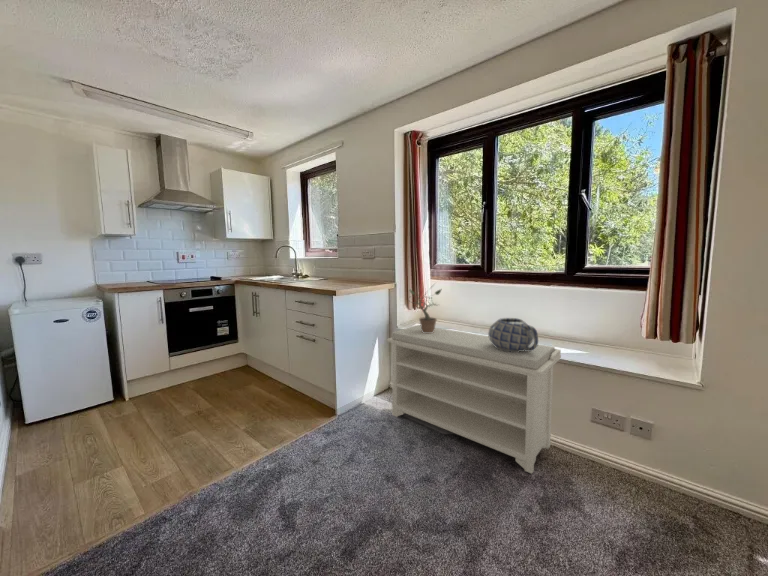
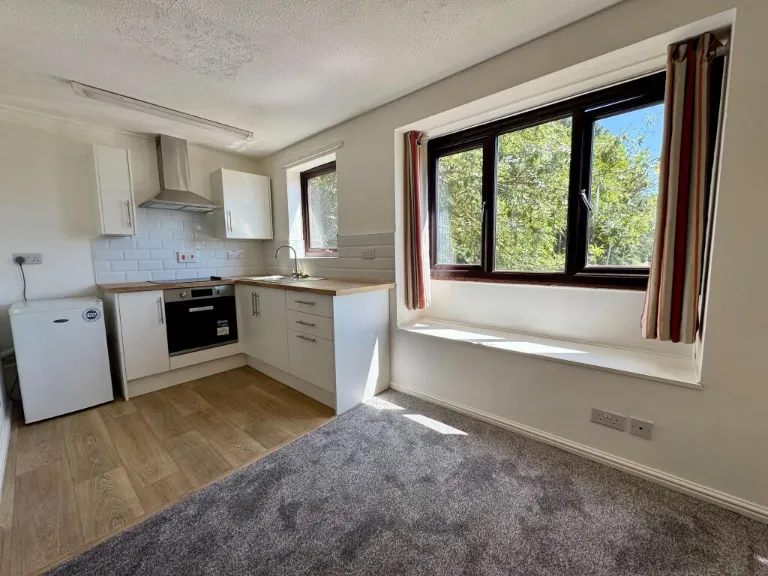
- ceramic pot [487,317,539,352]
- bench [386,324,562,475]
- potted plant [406,282,442,333]
